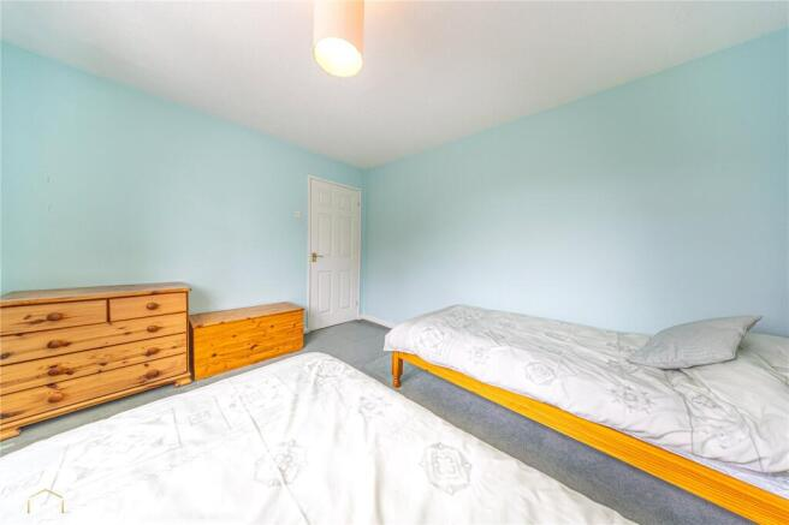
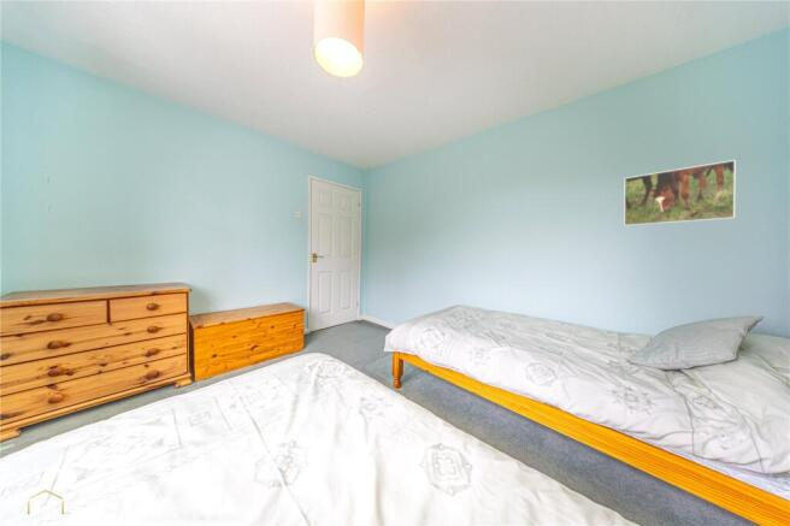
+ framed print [623,159,737,227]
